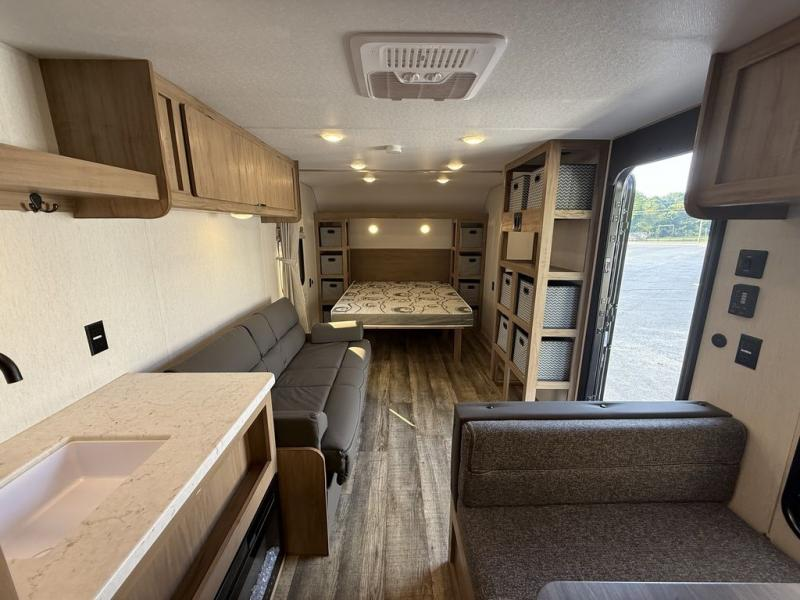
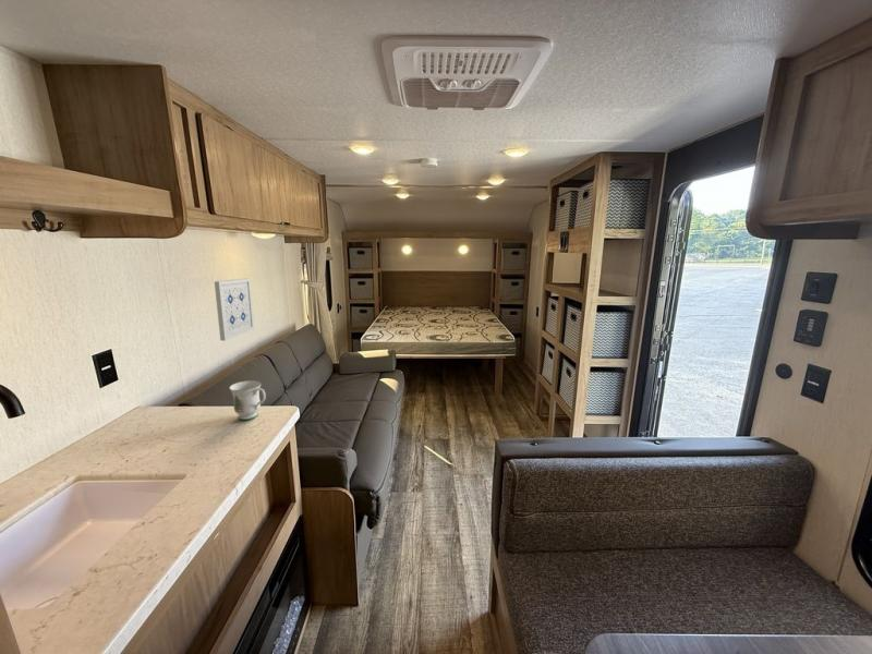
+ mug [228,379,267,421]
+ wall art [214,277,255,342]
